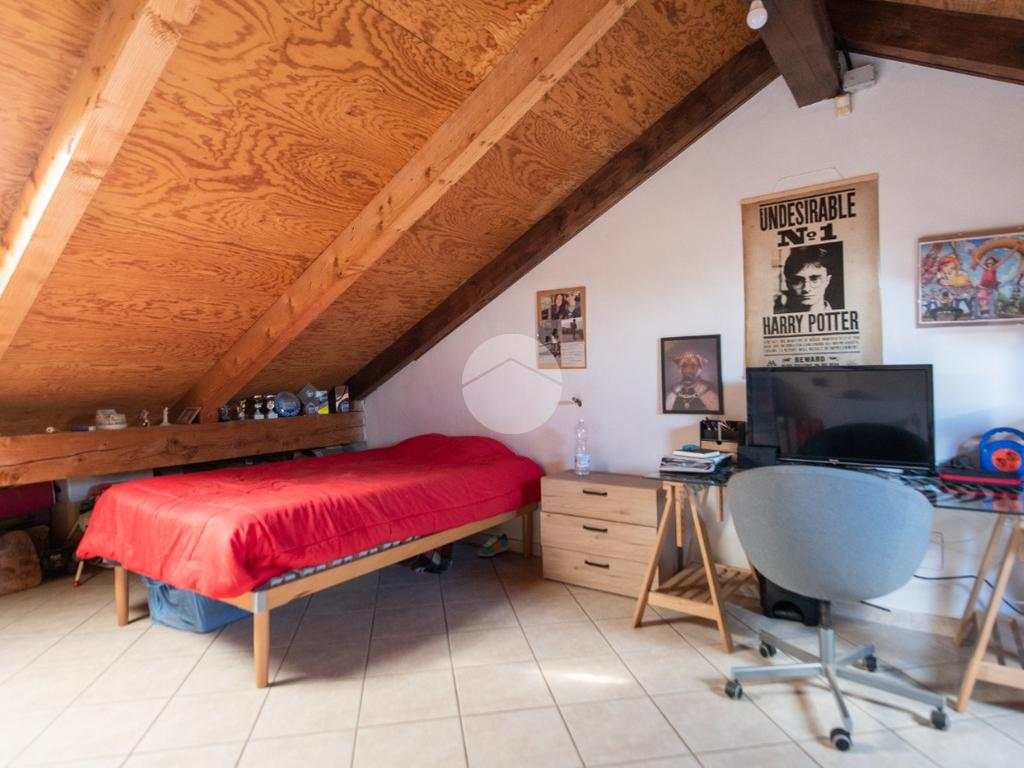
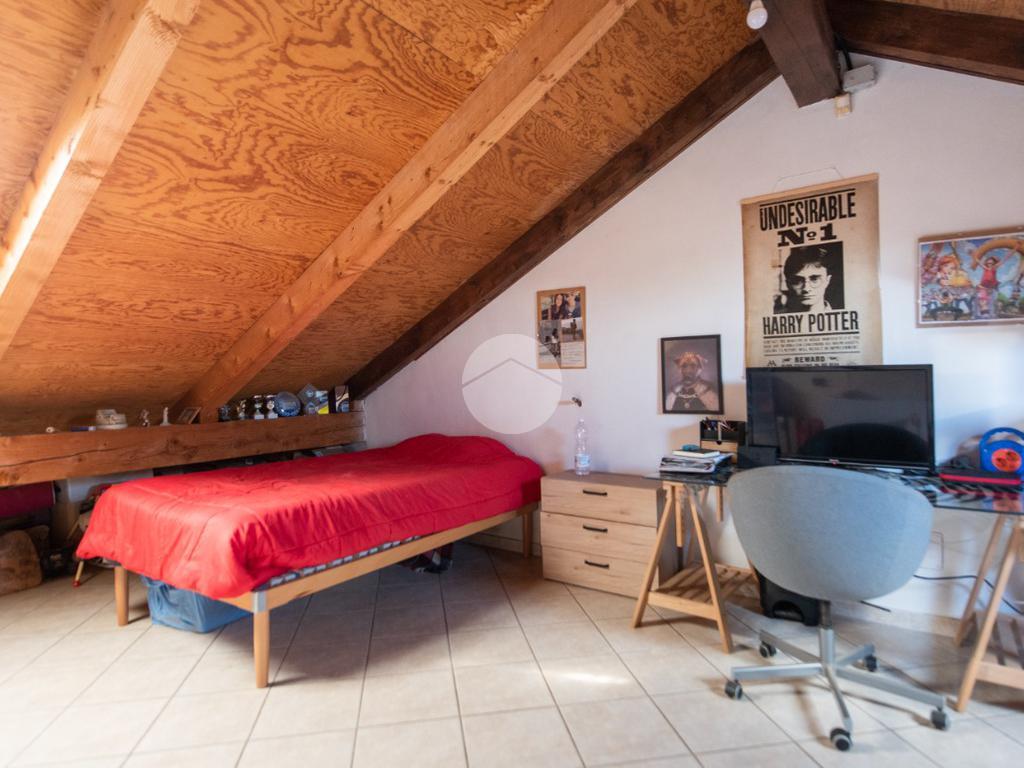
- sneaker [477,532,509,557]
